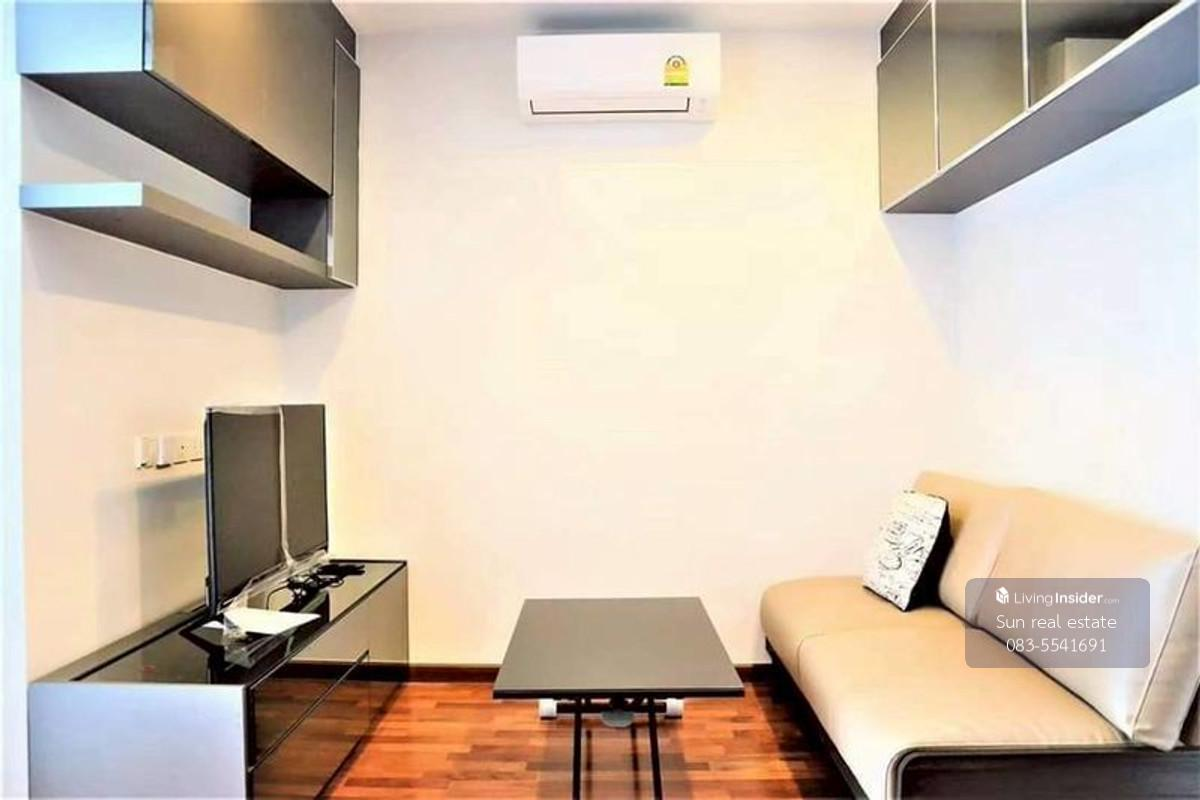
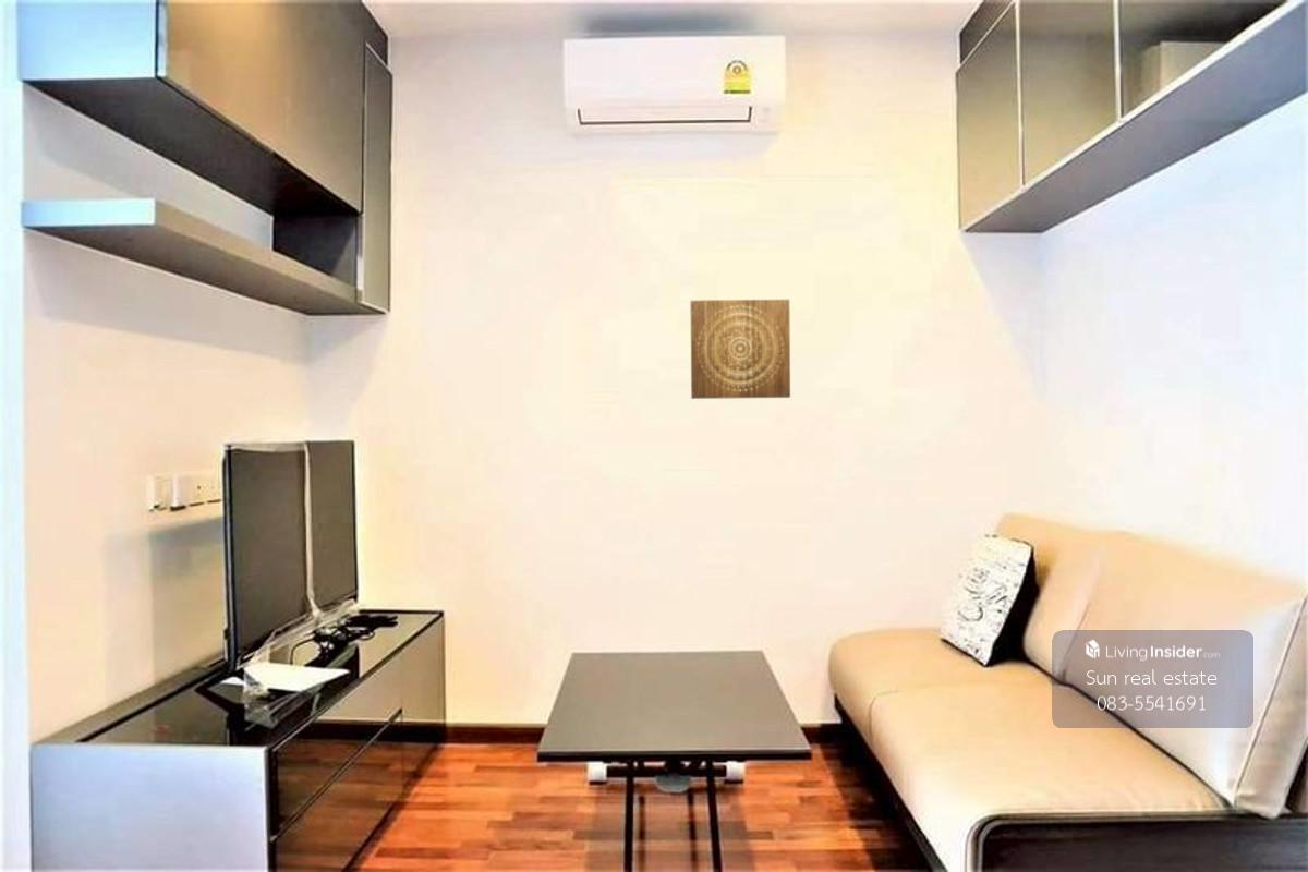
+ wall art [690,299,791,400]
